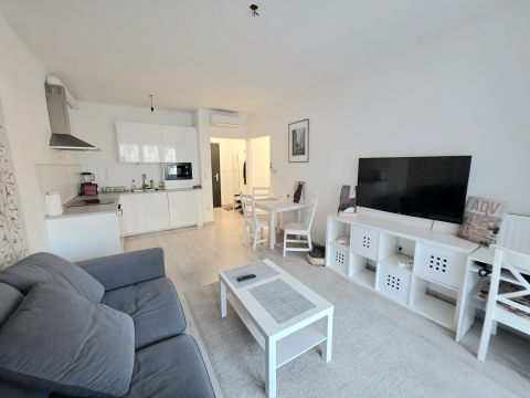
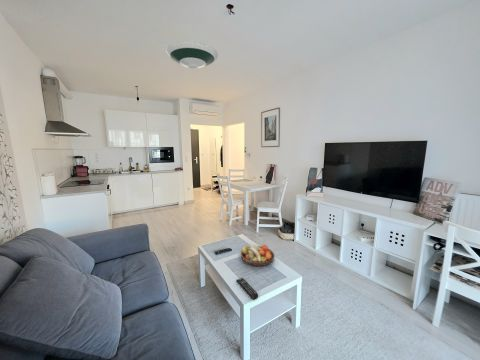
+ remote control [235,277,259,301]
+ fruit bowl [240,244,276,267]
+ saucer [165,40,219,70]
